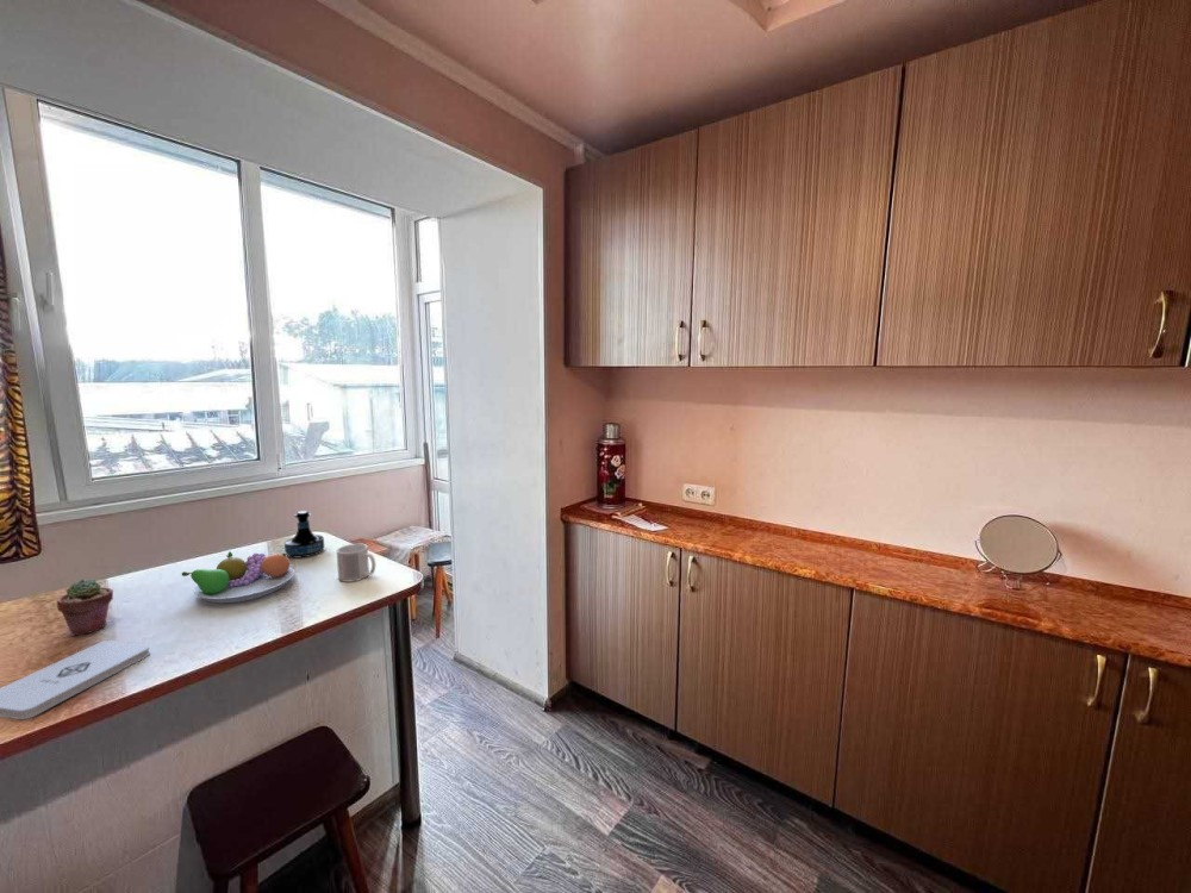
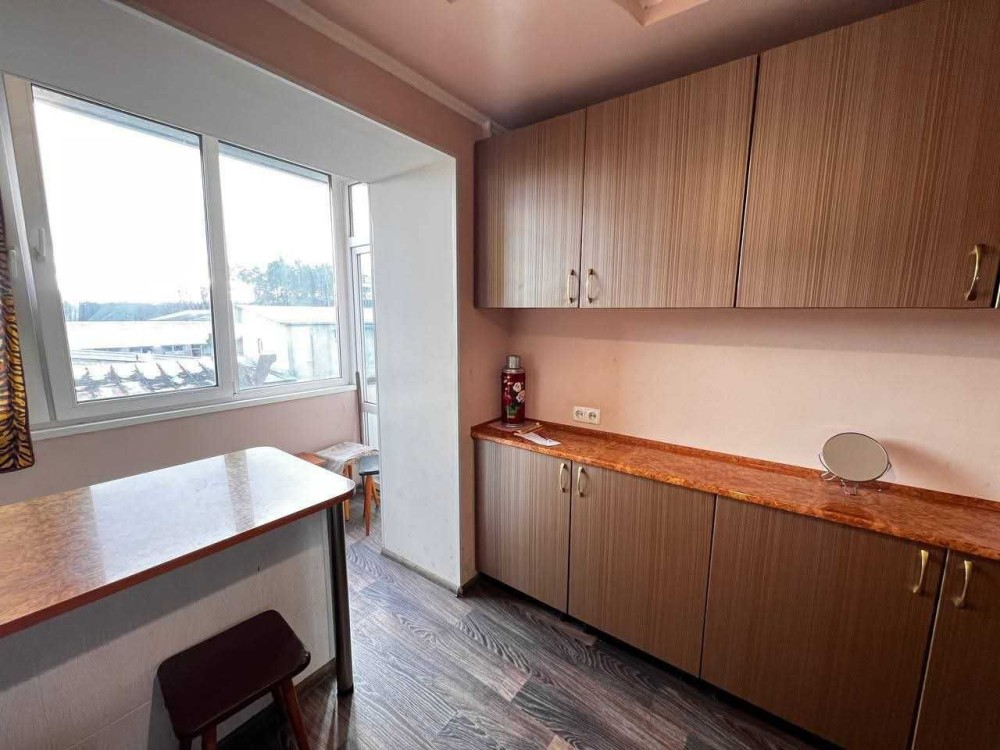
- tequila bottle [283,510,325,558]
- mug [336,543,376,583]
- fruit bowl [181,550,295,604]
- potted succulent [56,577,114,637]
- notepad [0,639,151,720]
